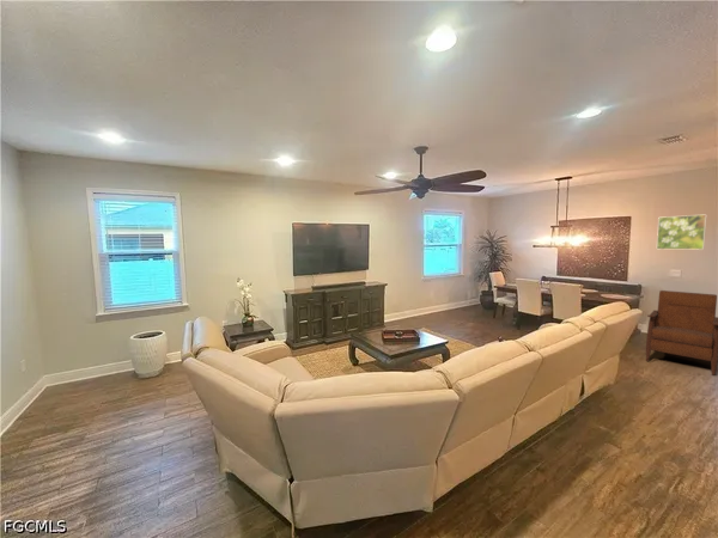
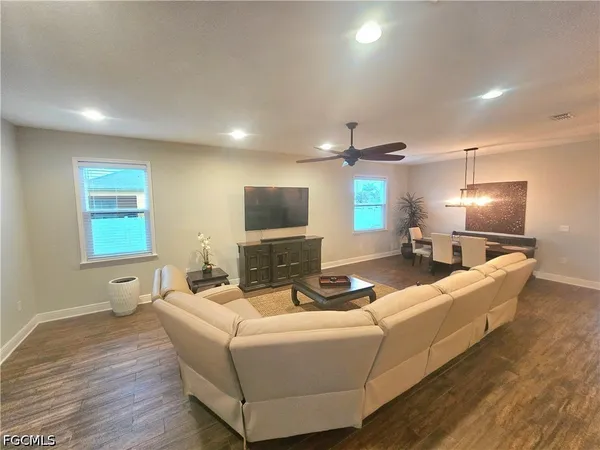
- armchair [645,289,718,377]
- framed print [656,214,707,251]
